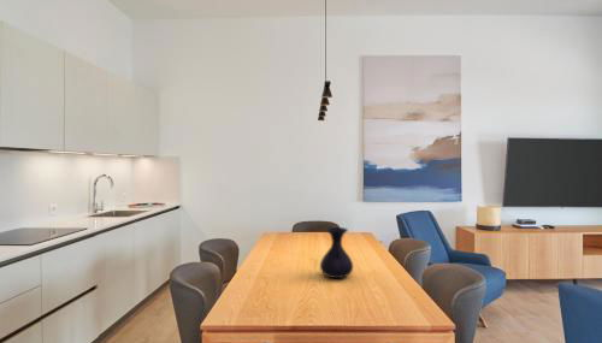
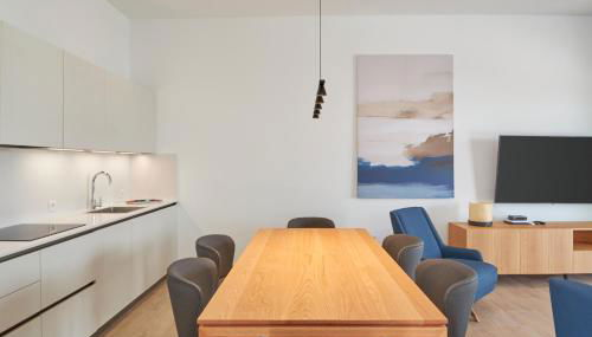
- vase [319,226,354,279]
